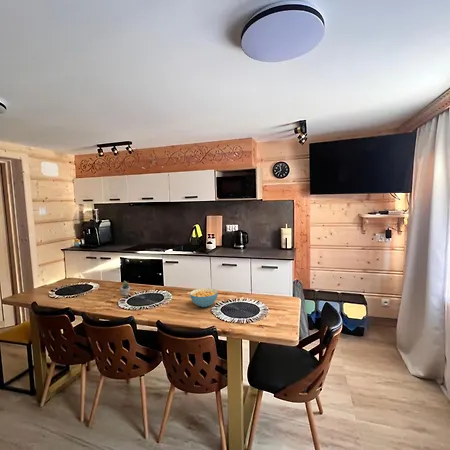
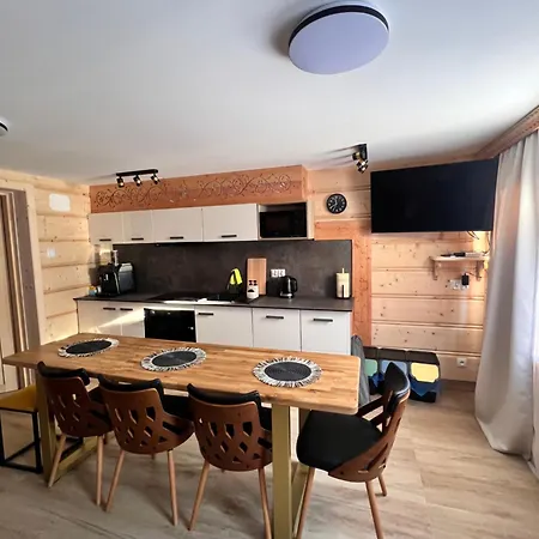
- succulent plant [119,275,141,296]
- cereal bowl [189,287,219,308]
